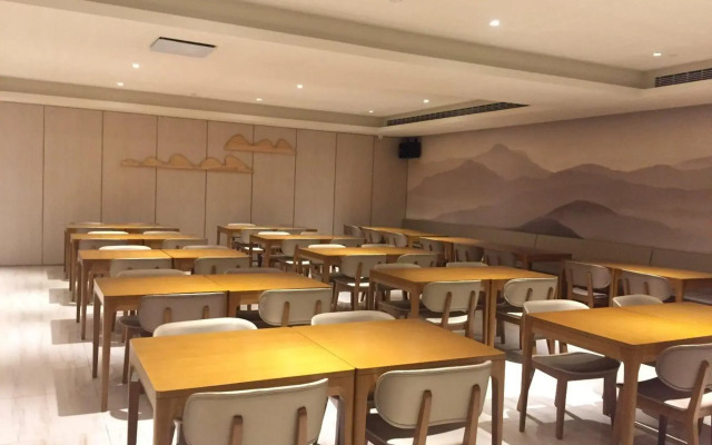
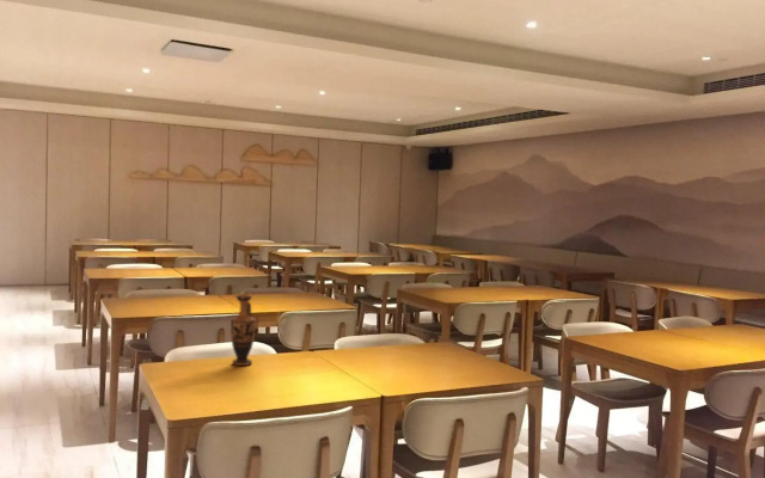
+ vase [230,293,257,367]
